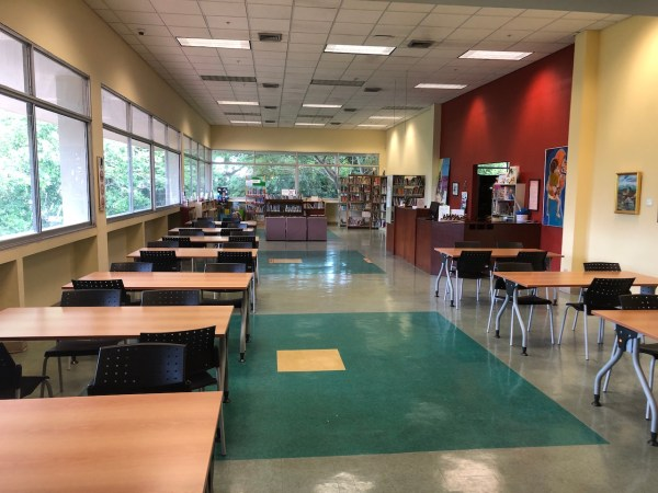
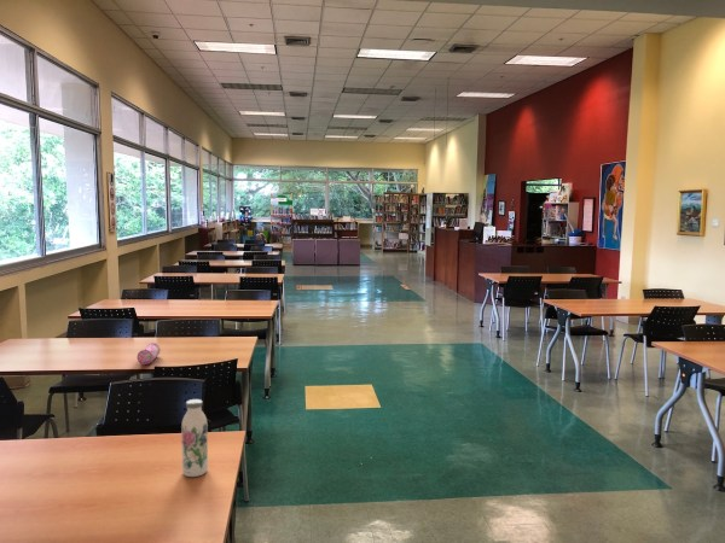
+ water bottle [180,398,209,478]
+ pencil case [135,341,161,366]
